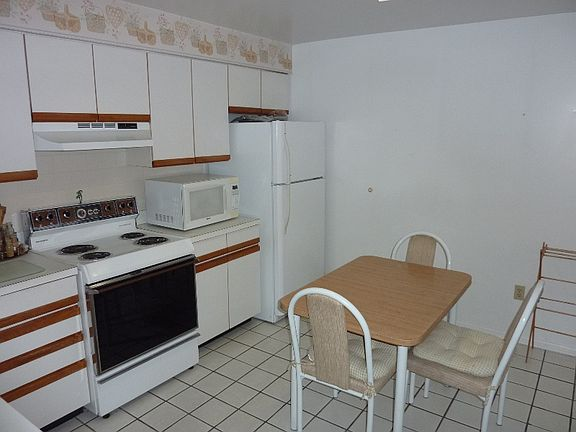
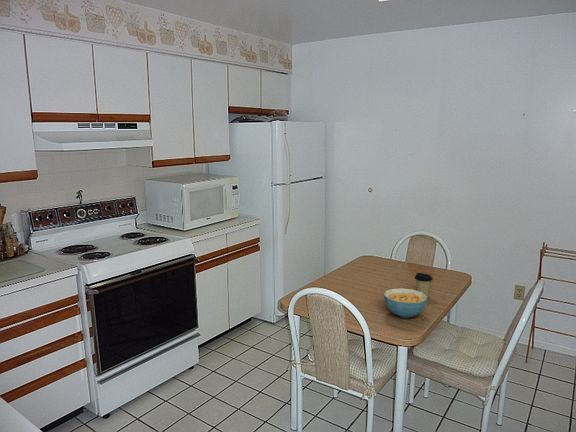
+ coffee cup [414,272,434,297]
+ cereal bowl [383,287,429,319]
